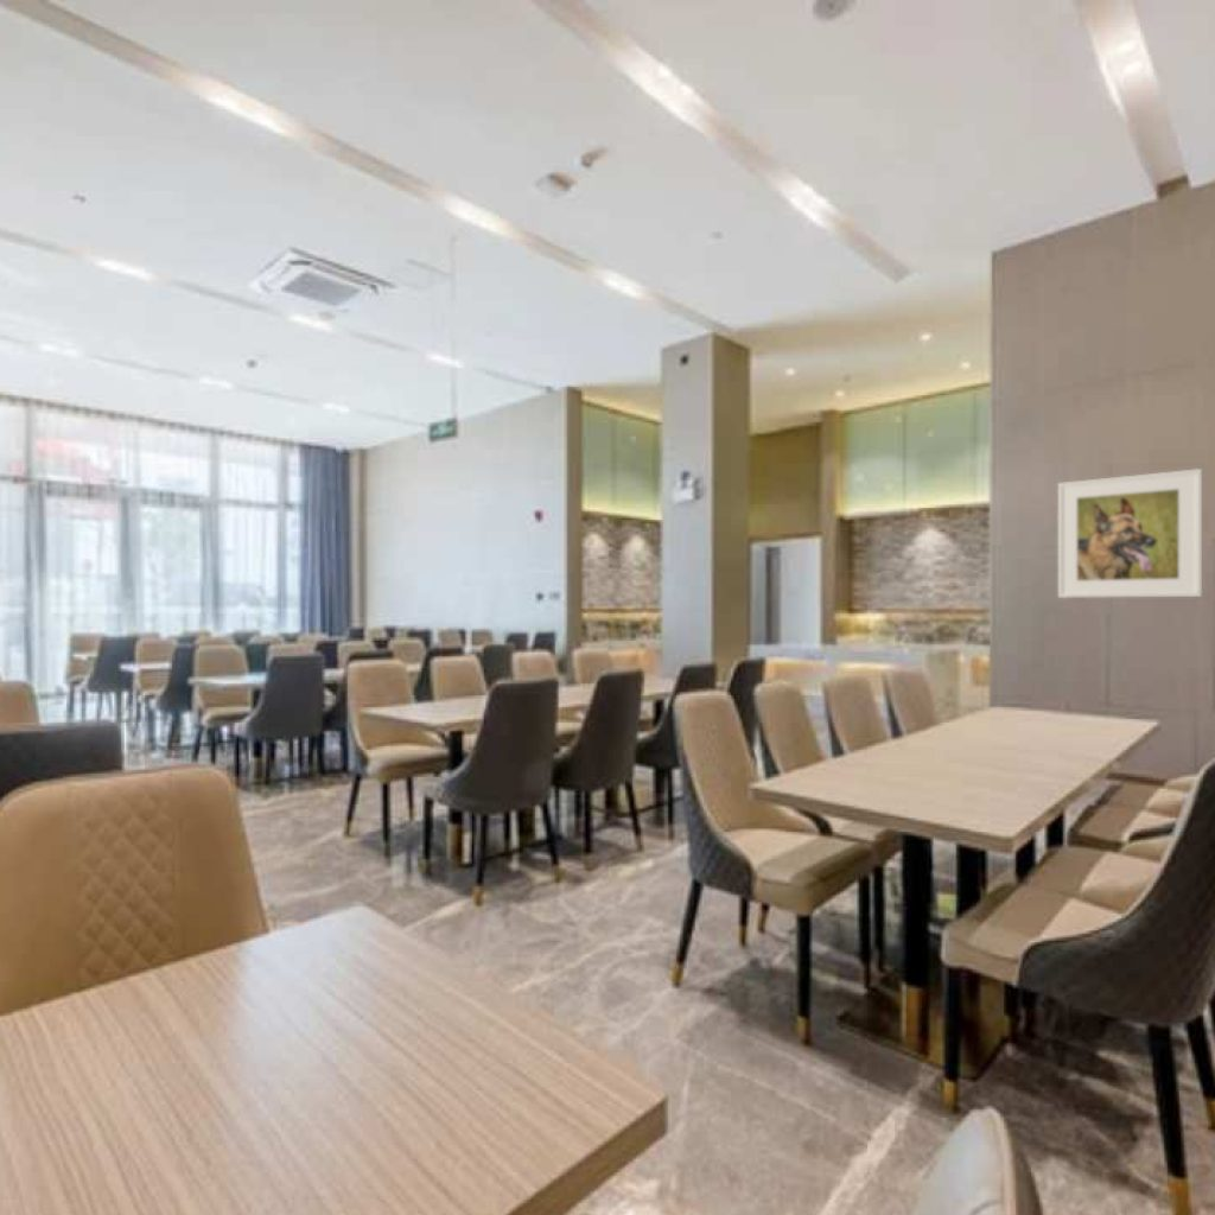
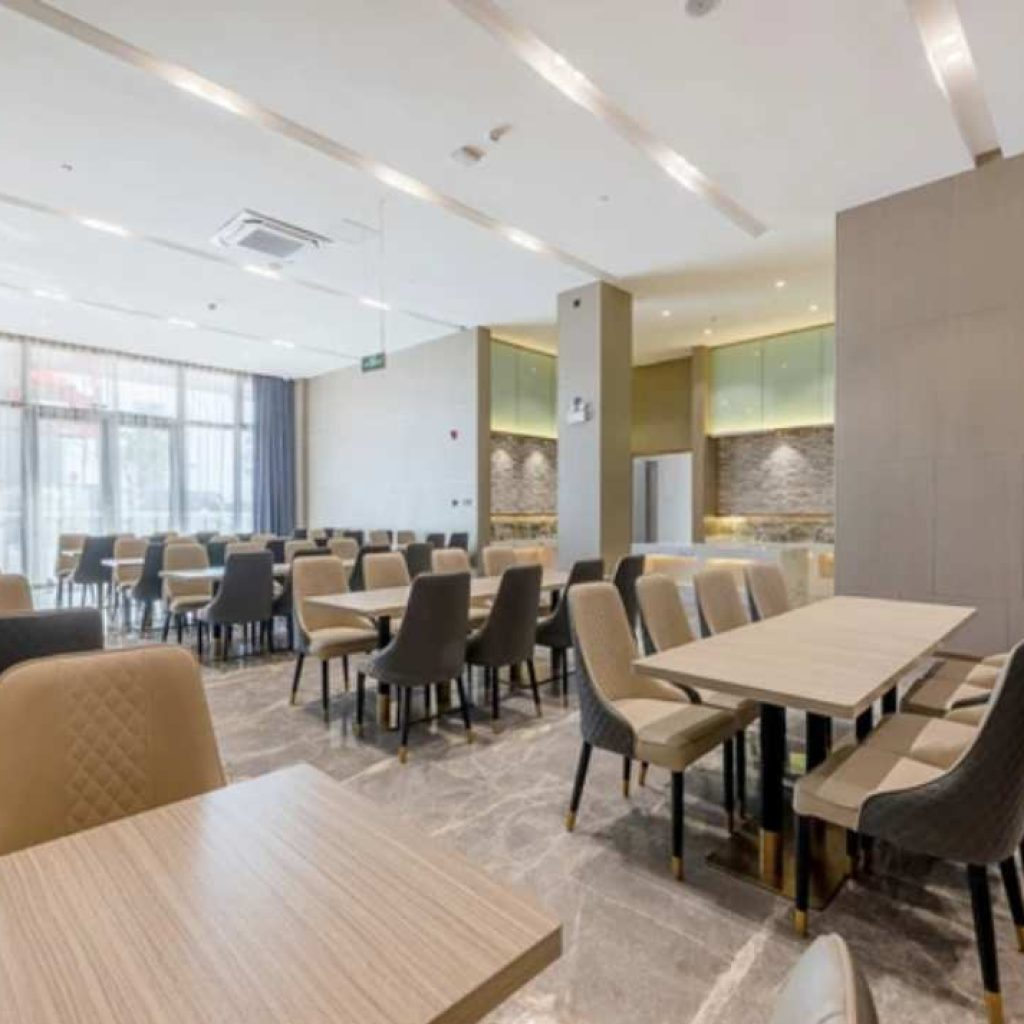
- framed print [1057,467,1203,599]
